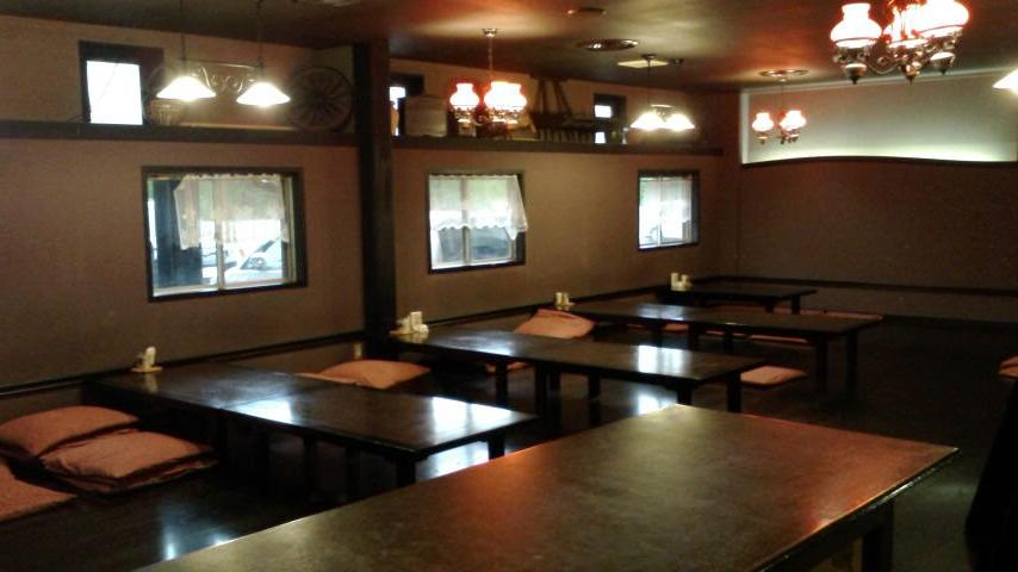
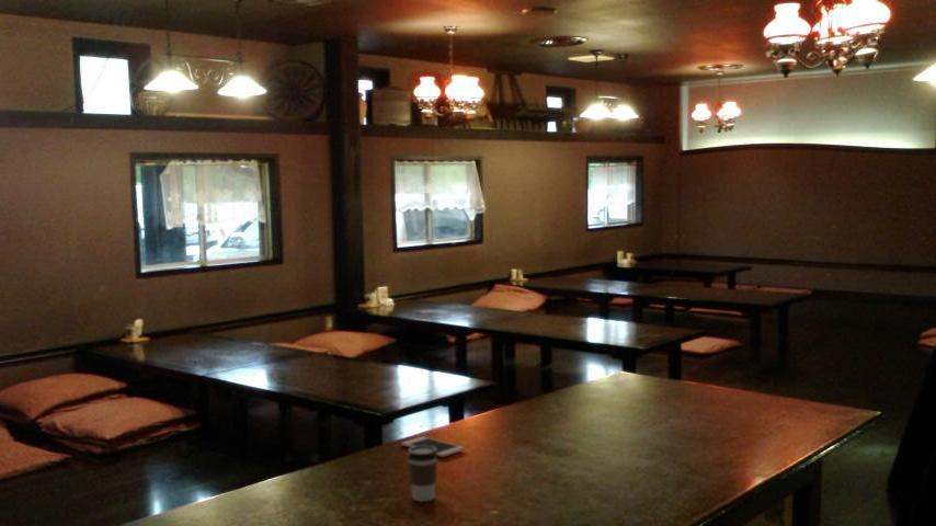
+ coffee cup [407,446,438,503]
+ cell phone [400,435,465,458]
